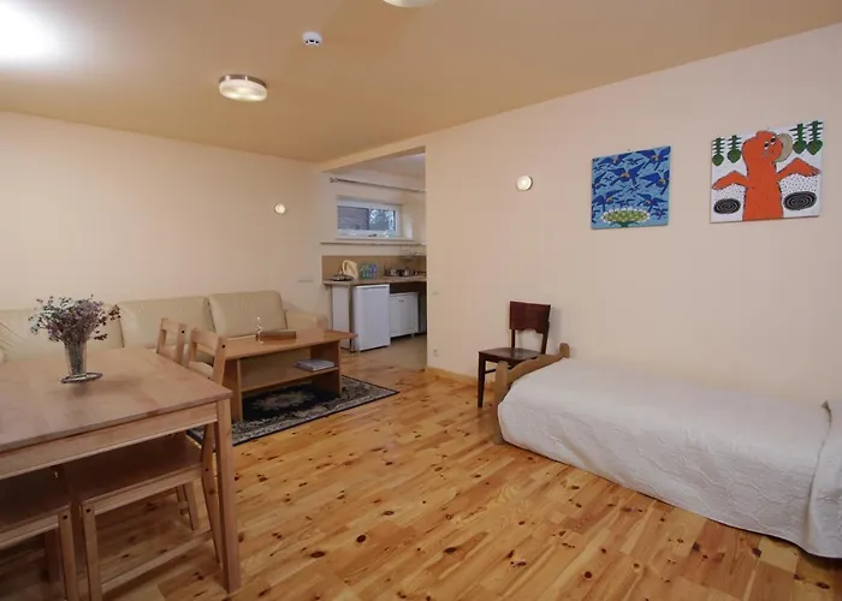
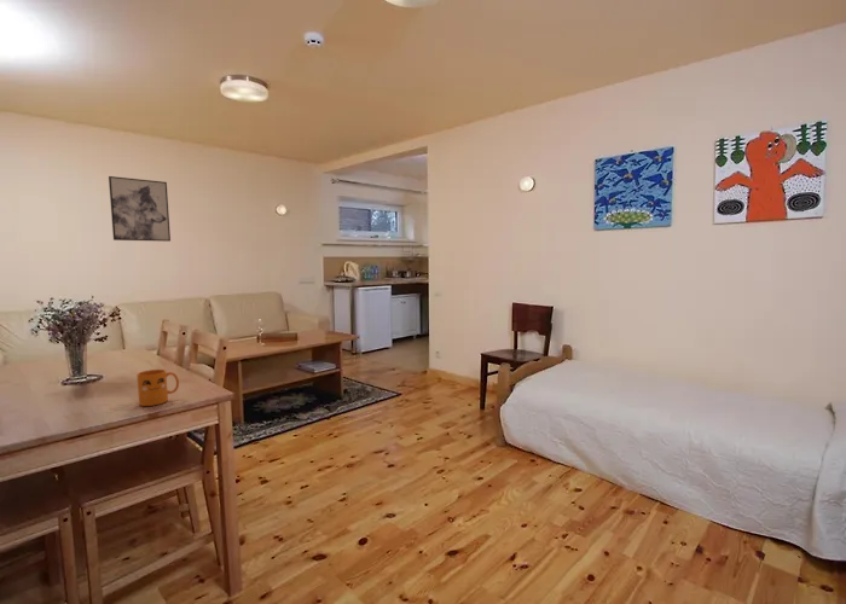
+ wall art [108,175,172,243]
+ mug [135,368,180,407]
